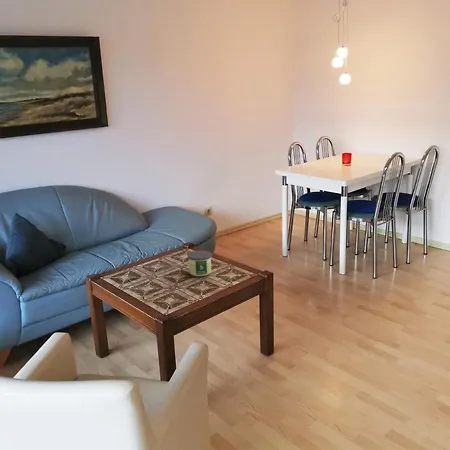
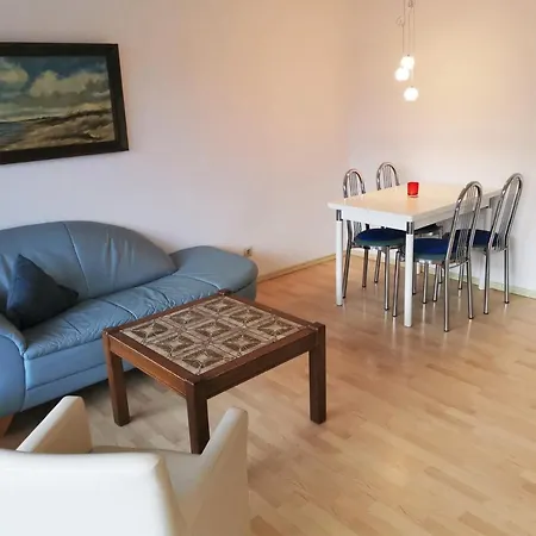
- candle [186,250,213,277]
